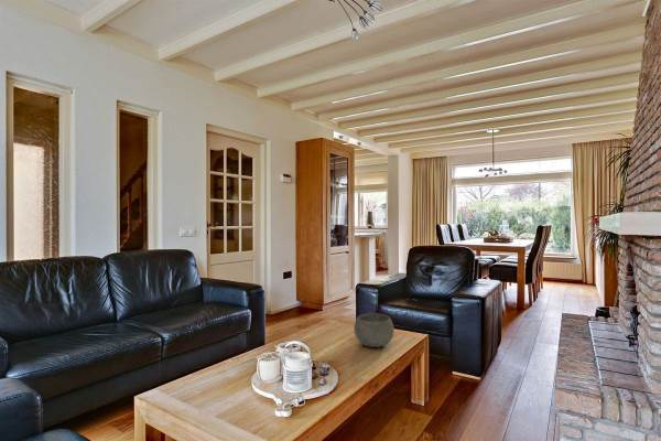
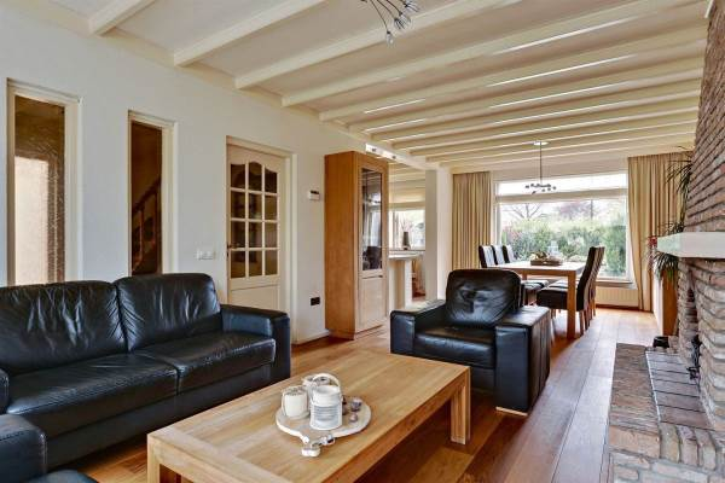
- bowl [353,312,395,348]
